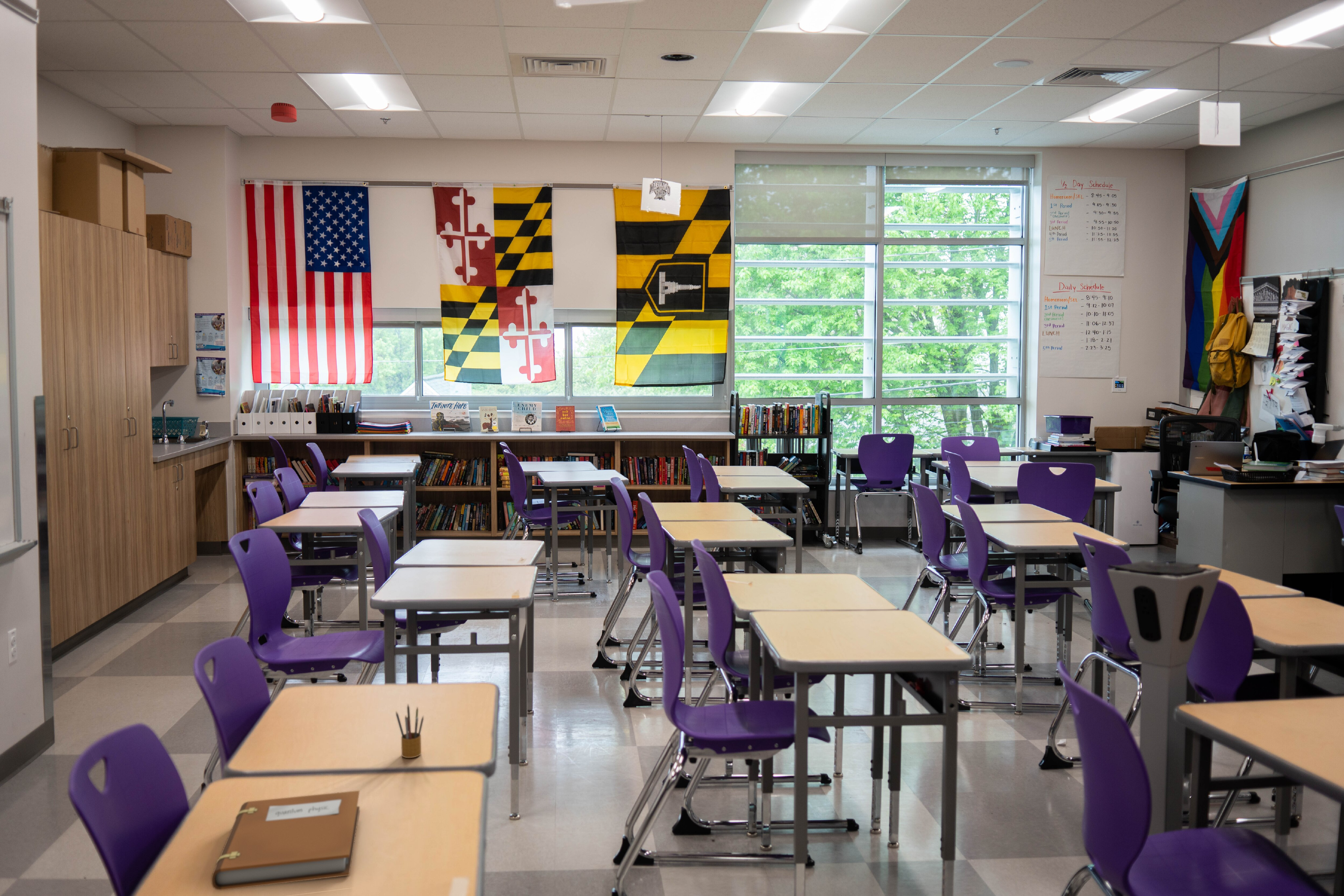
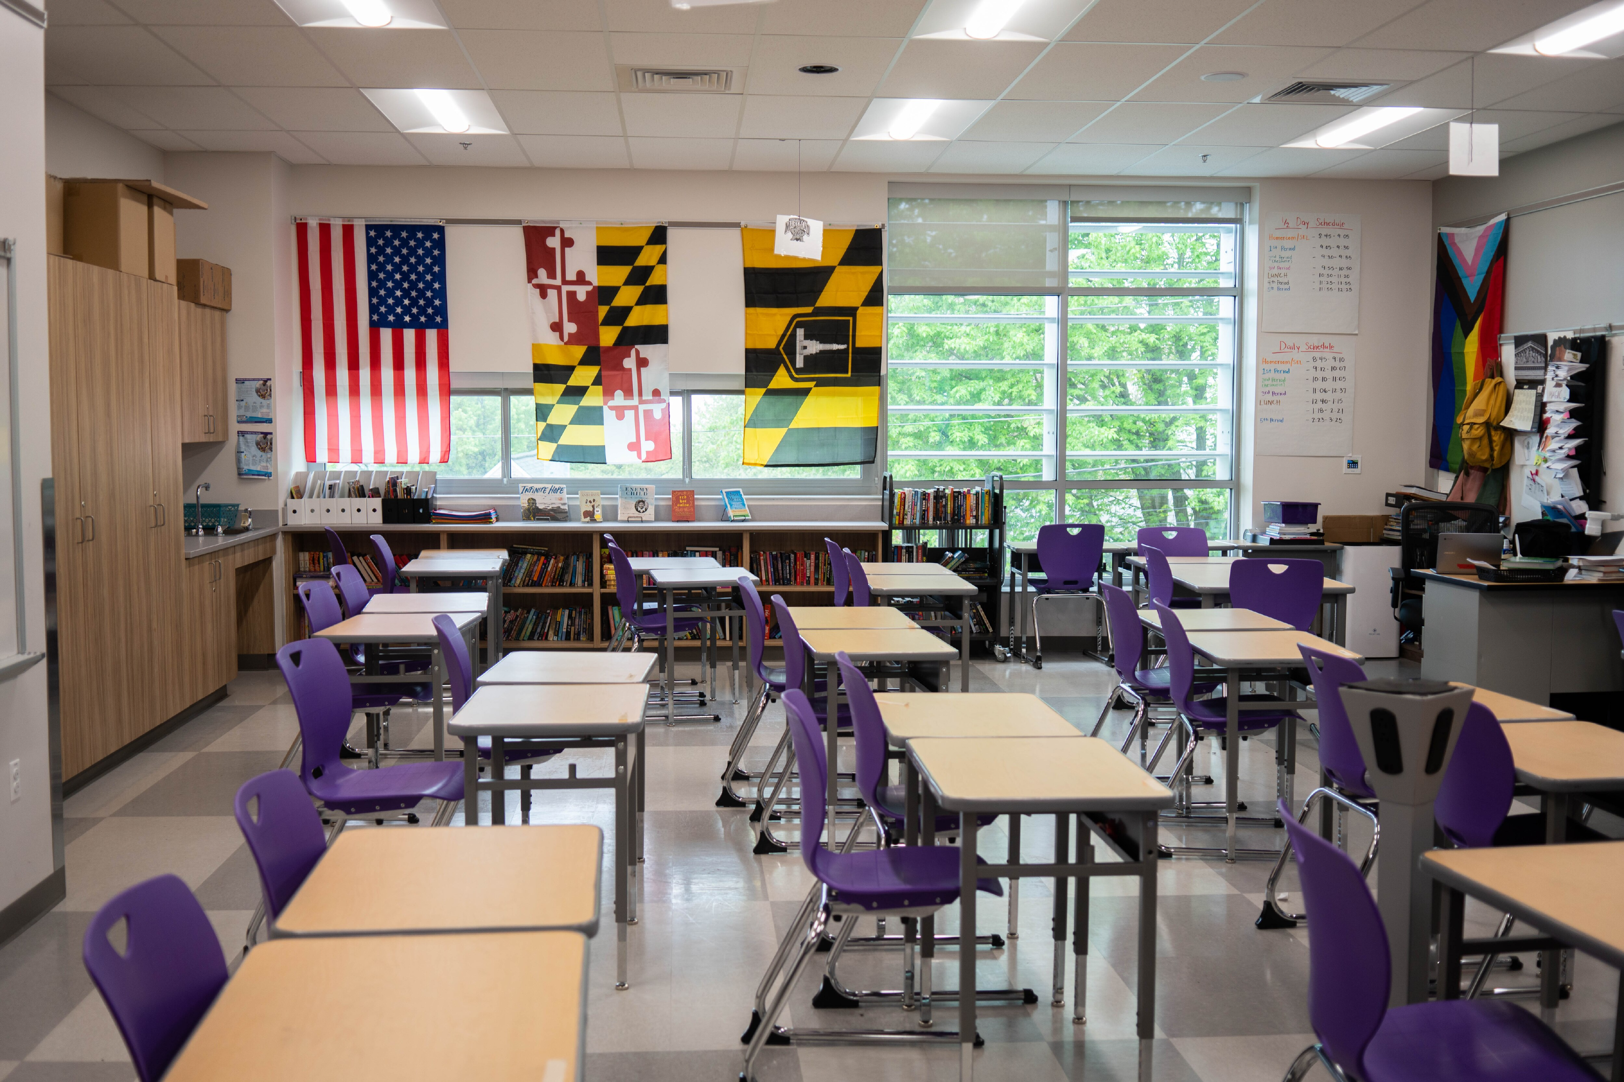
- notebook [211,790,360,890]
- pencil box [395,703,424,758]
- smoke detector [271,102,297,123]
